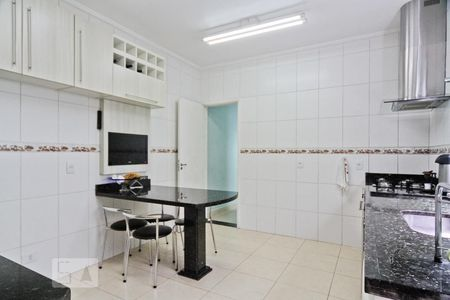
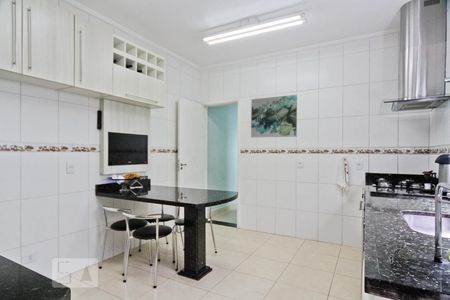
+ wall art [250,94,298,138]
